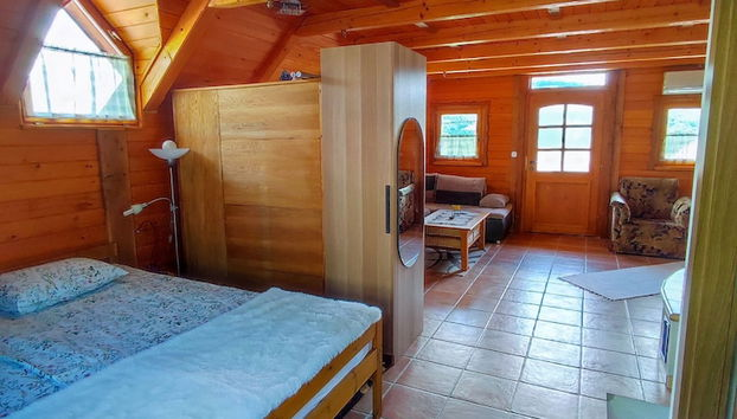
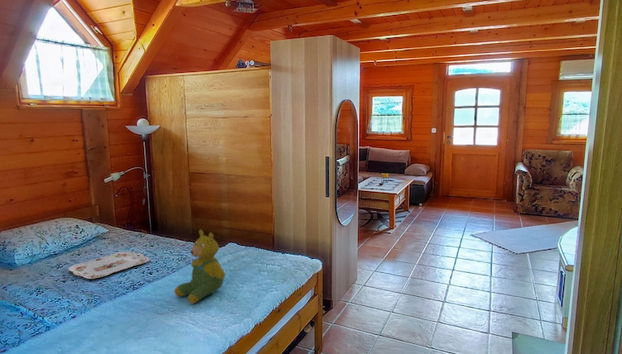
+ serving tray [68,251,150,280]
+ teddy bear [173,229,226,305]
